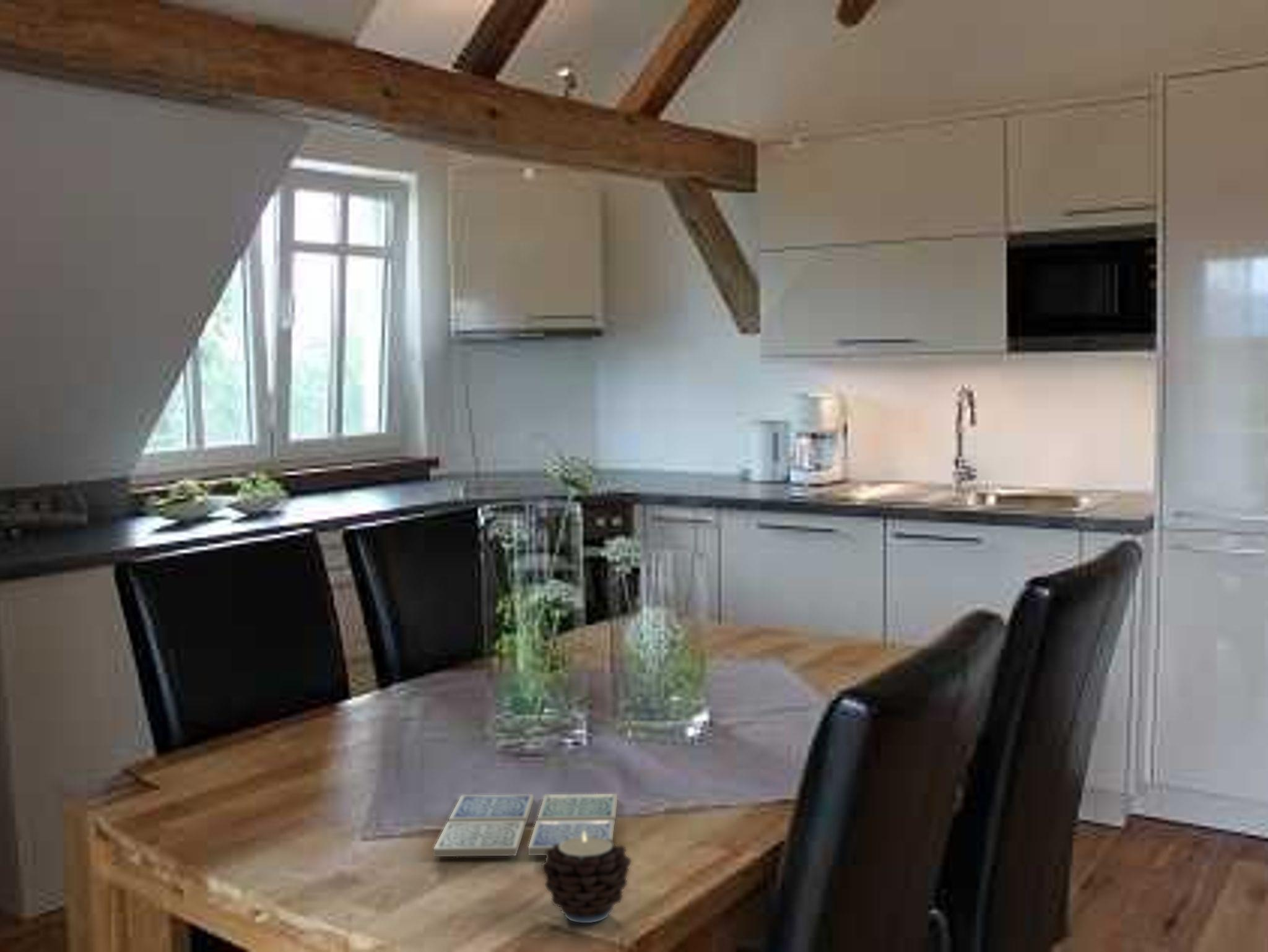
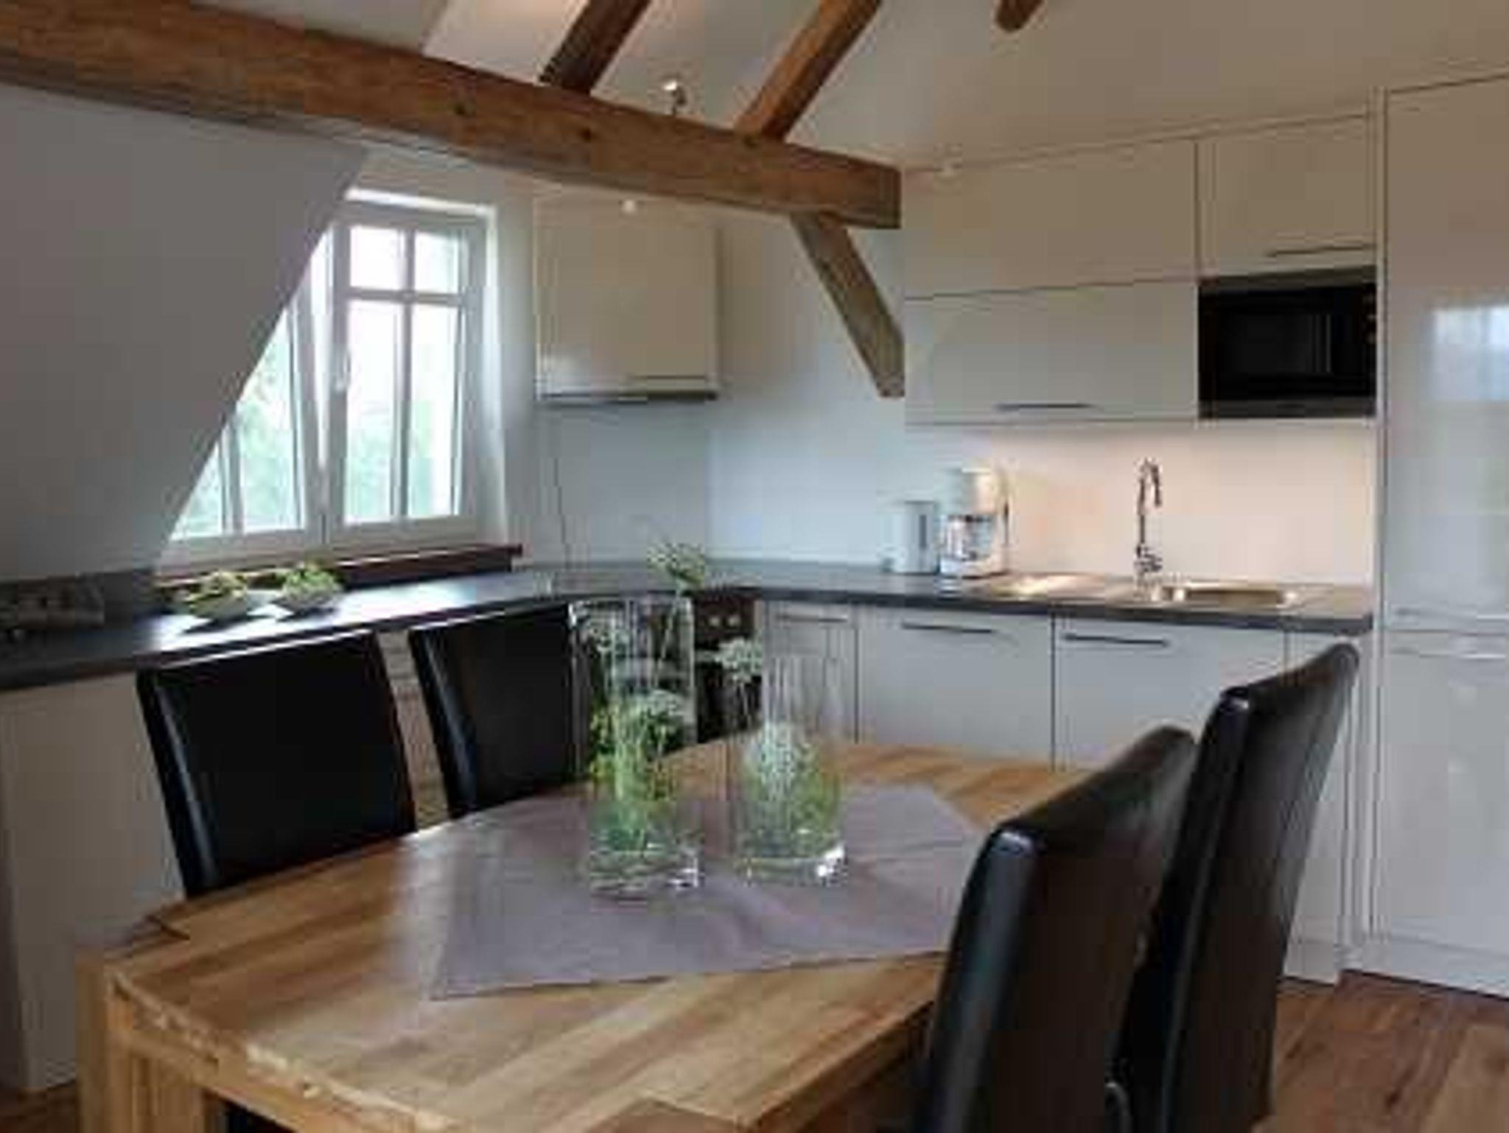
- candle [541,833,632,924]
- drink coaster [433,793,619,857]
